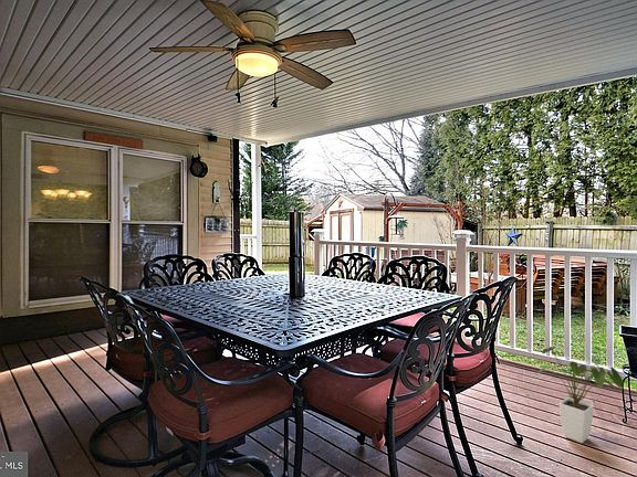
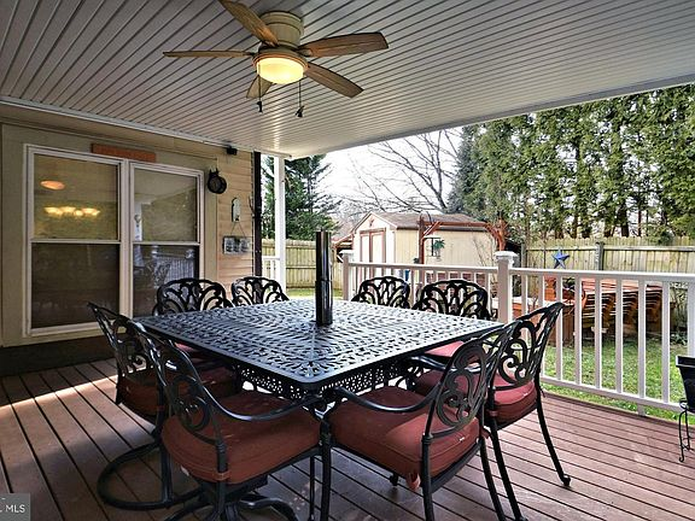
- house plant [535,346,625,444]
